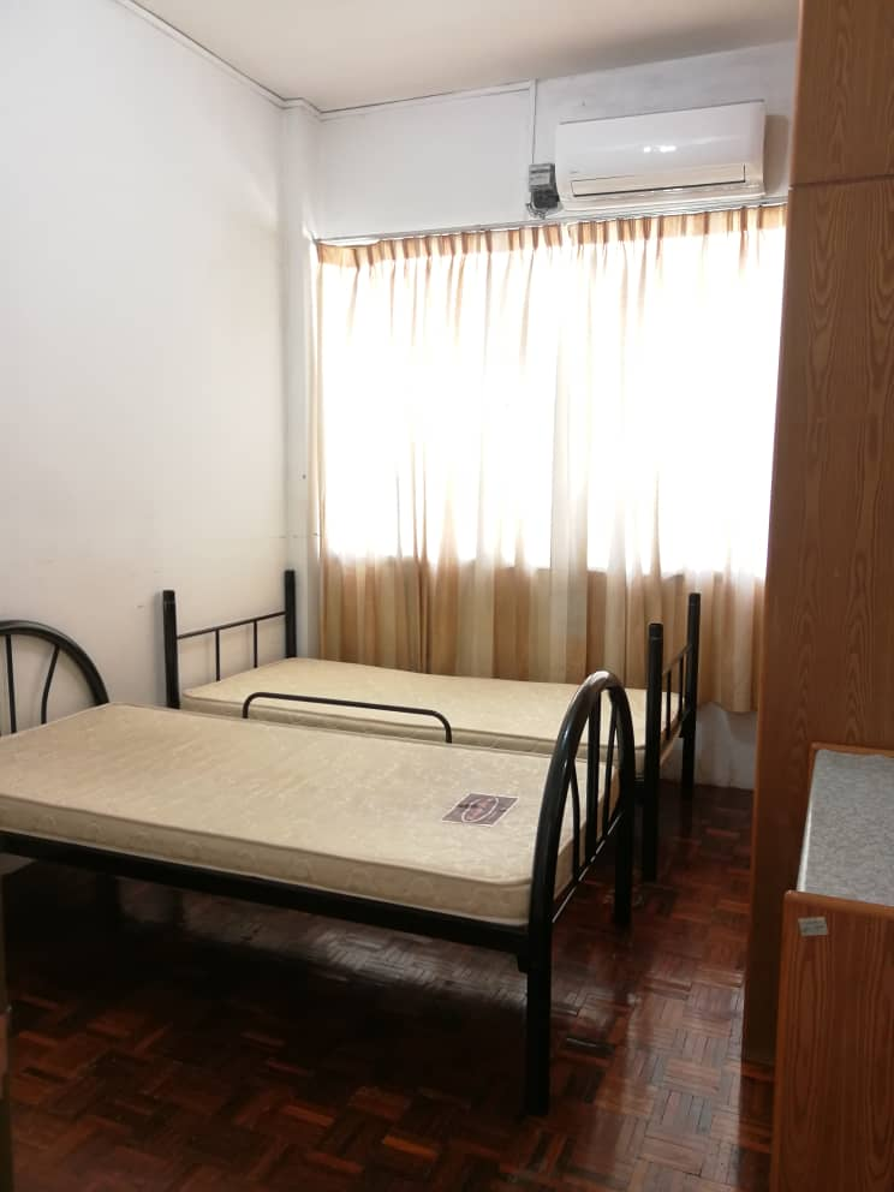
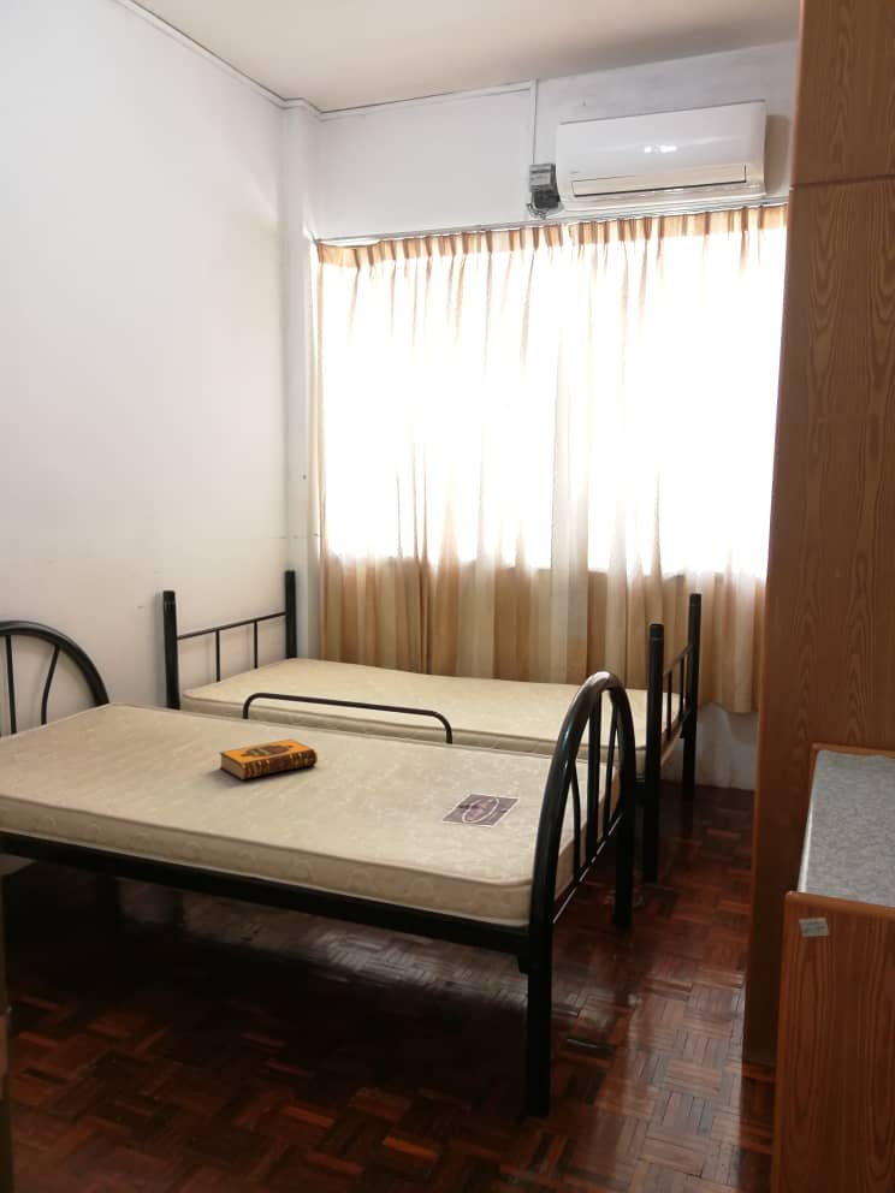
+ hardback book [218,738,319,782]
